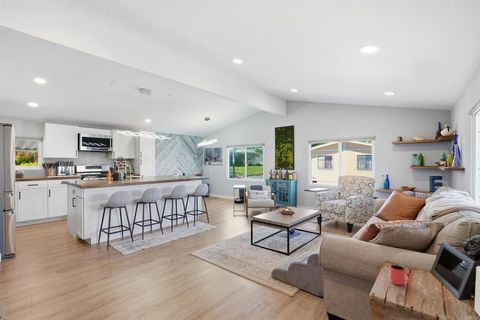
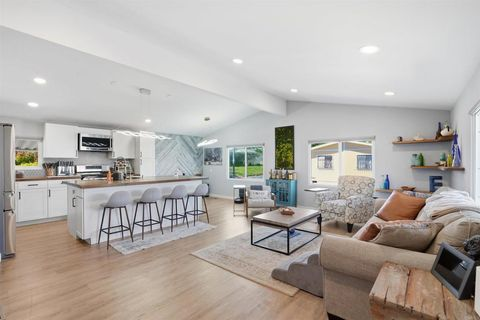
- cup [389,264,412,286]
